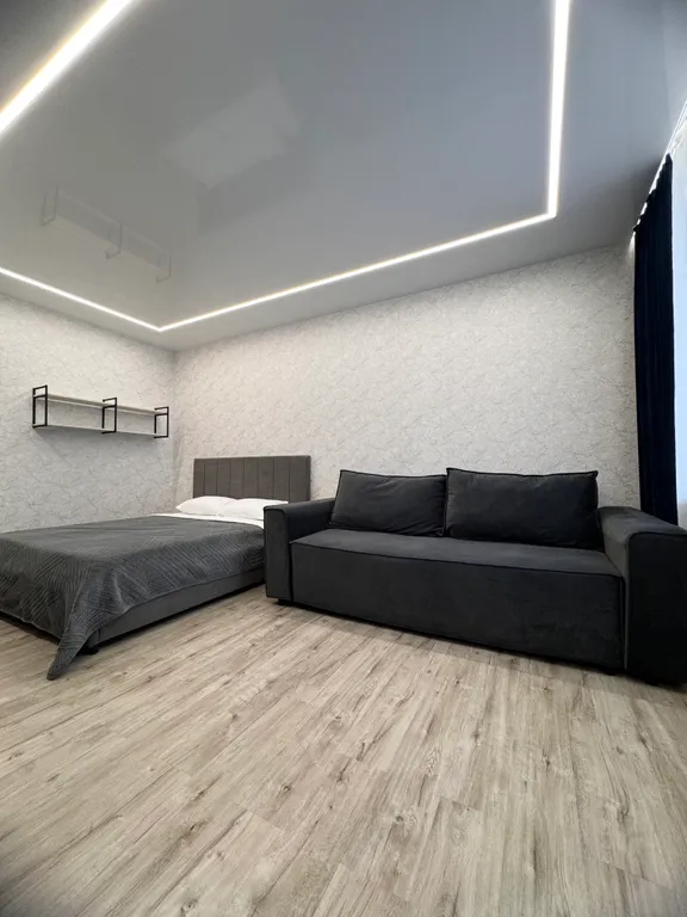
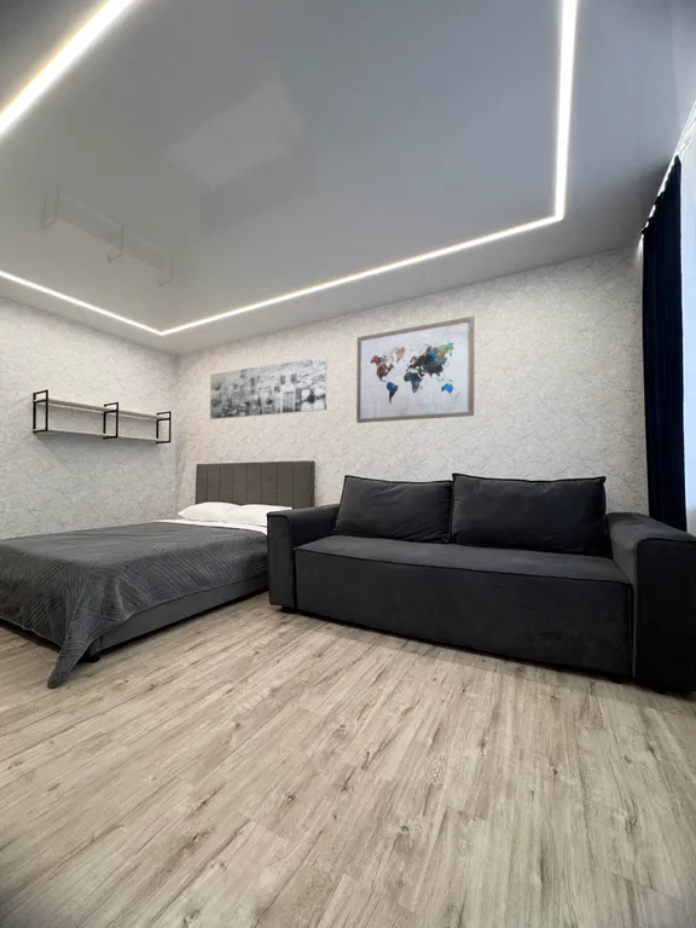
+ wall art [209,354,329,420]
+ wall art [355,315,475,424]
